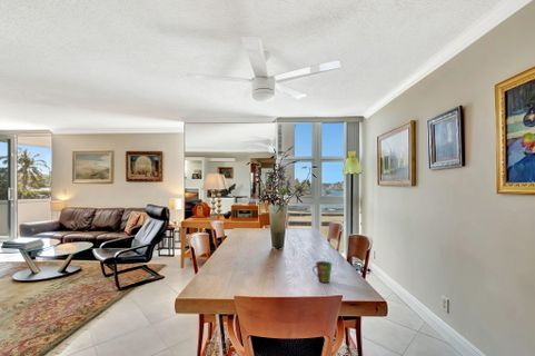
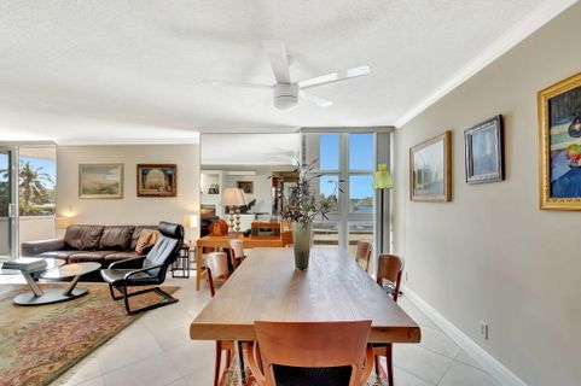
- cup [311,260,333,284]
